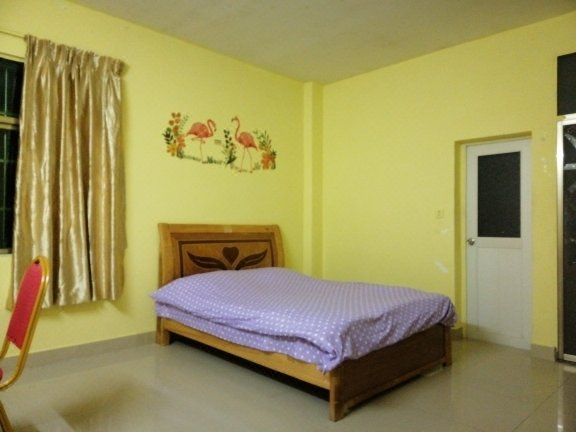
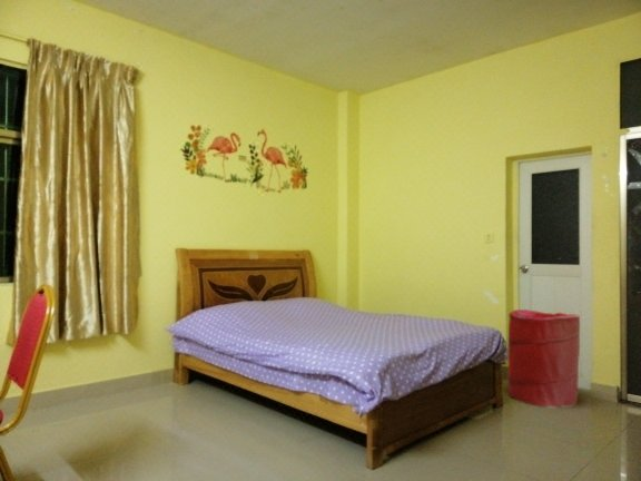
+ laundry hamper [507,308,581,410]
